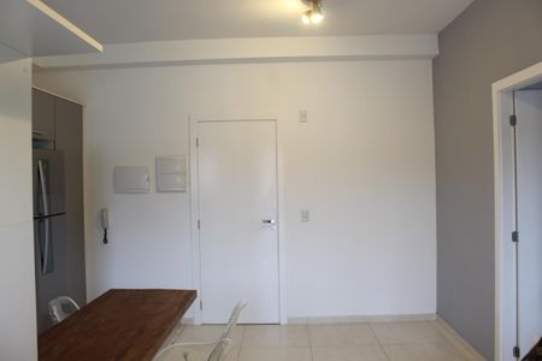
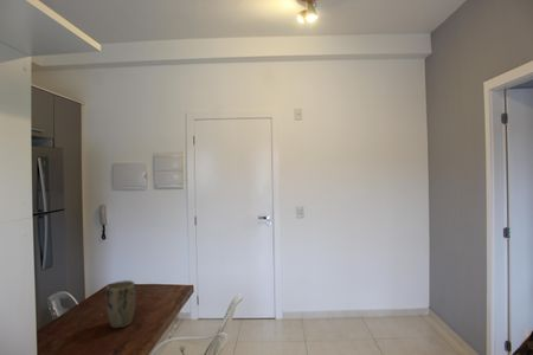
+ plant pot [105,279,136,329]
